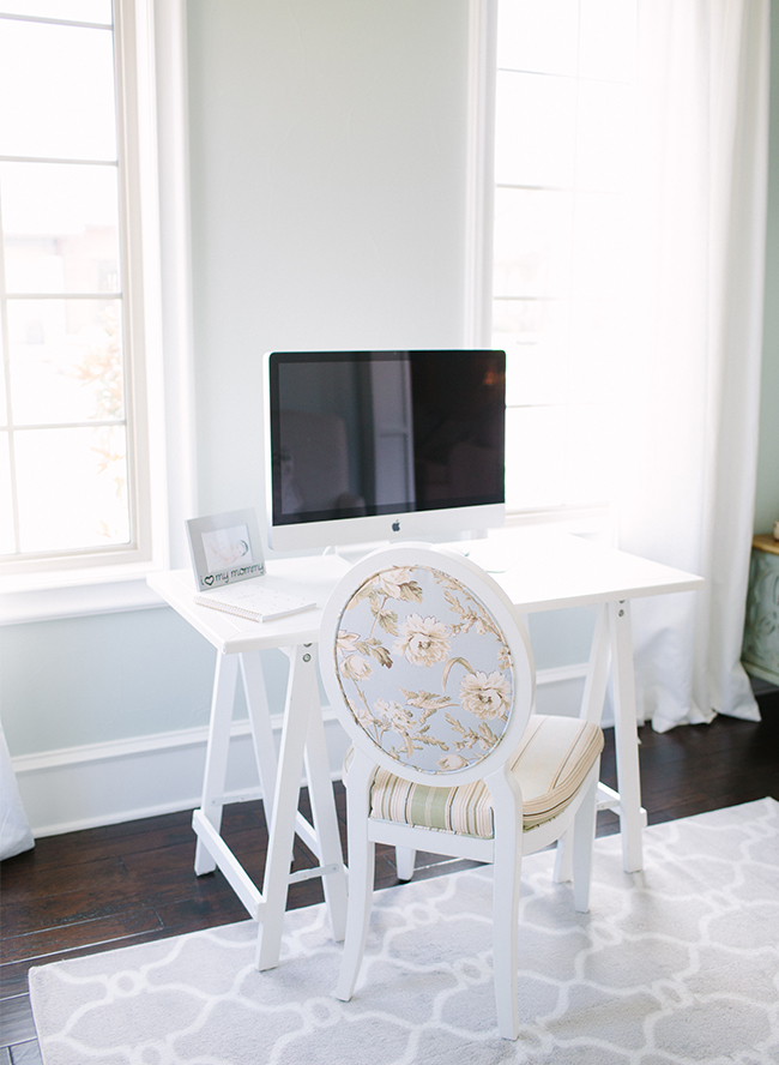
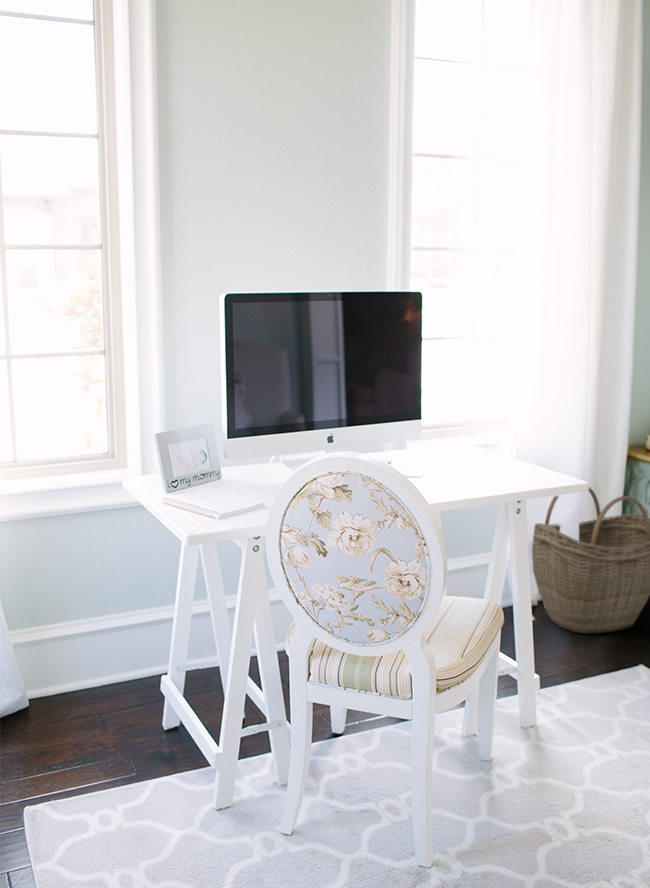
+ woven basket [531,487,650,635]
